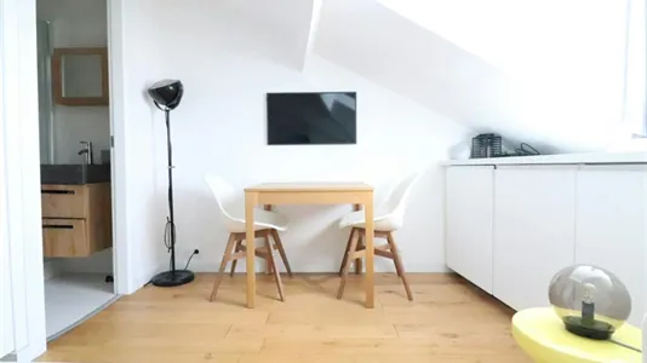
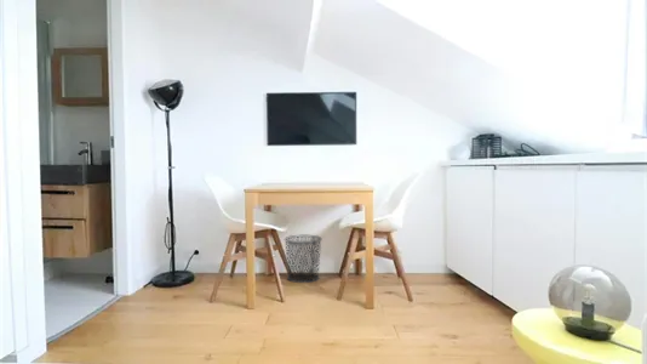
+ waste bin [284,234,324,284]
